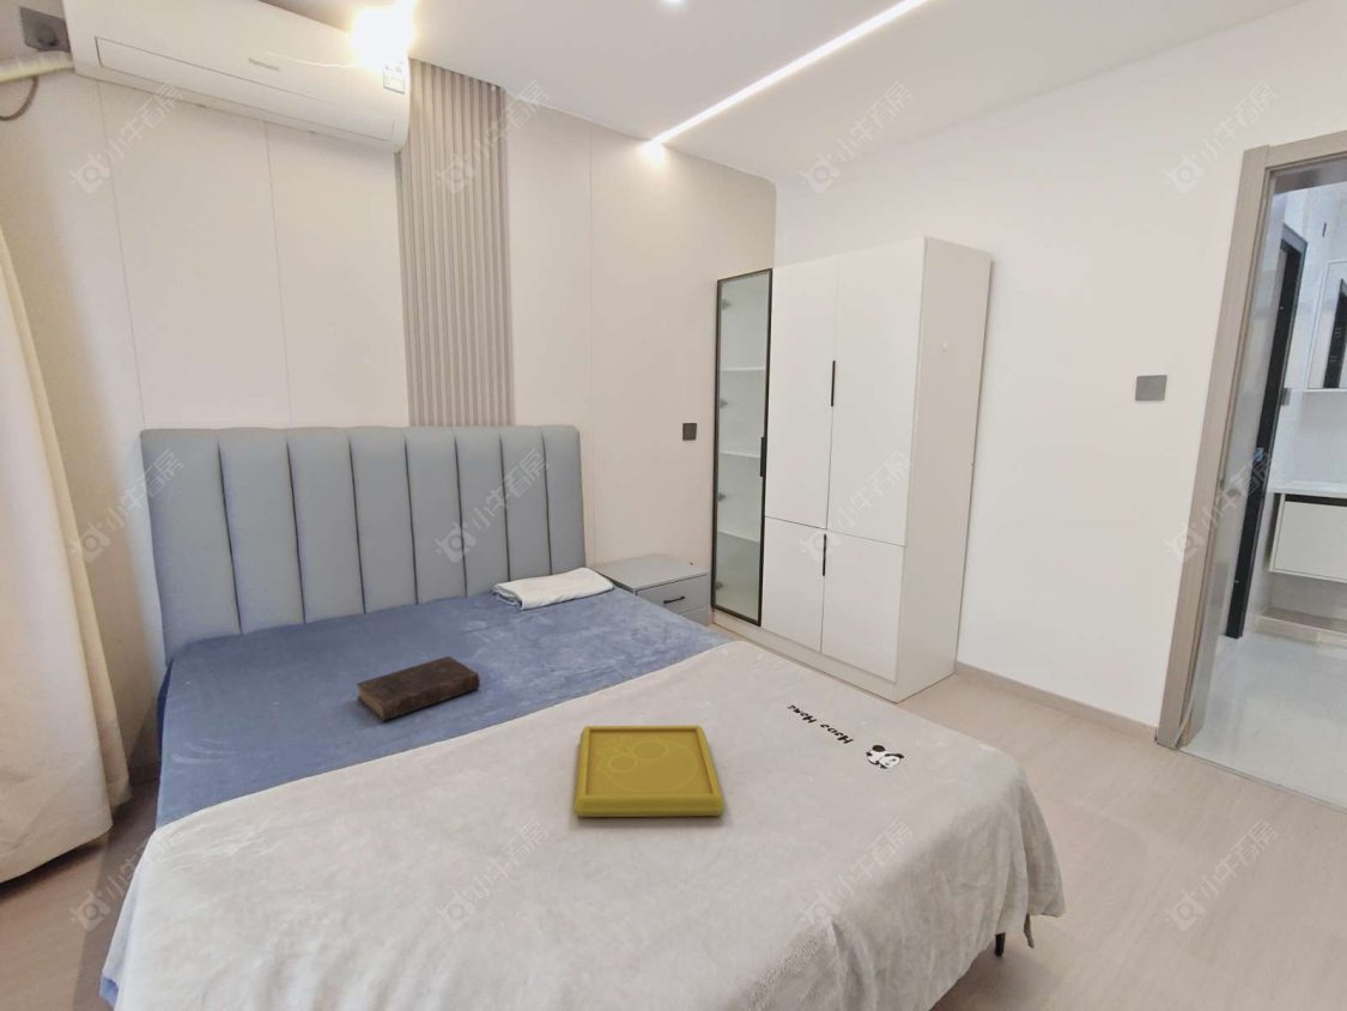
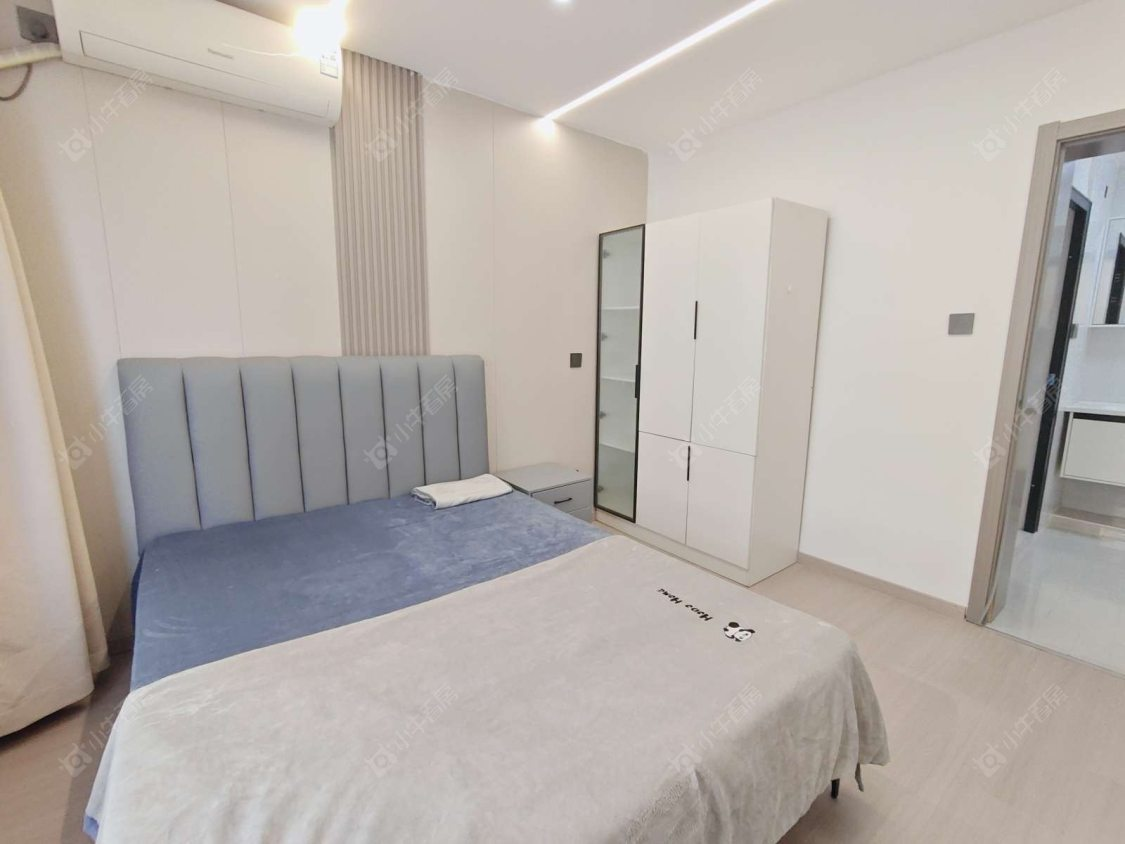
- serving tray [572,725,727,818]
- book [356,655,481,722]
